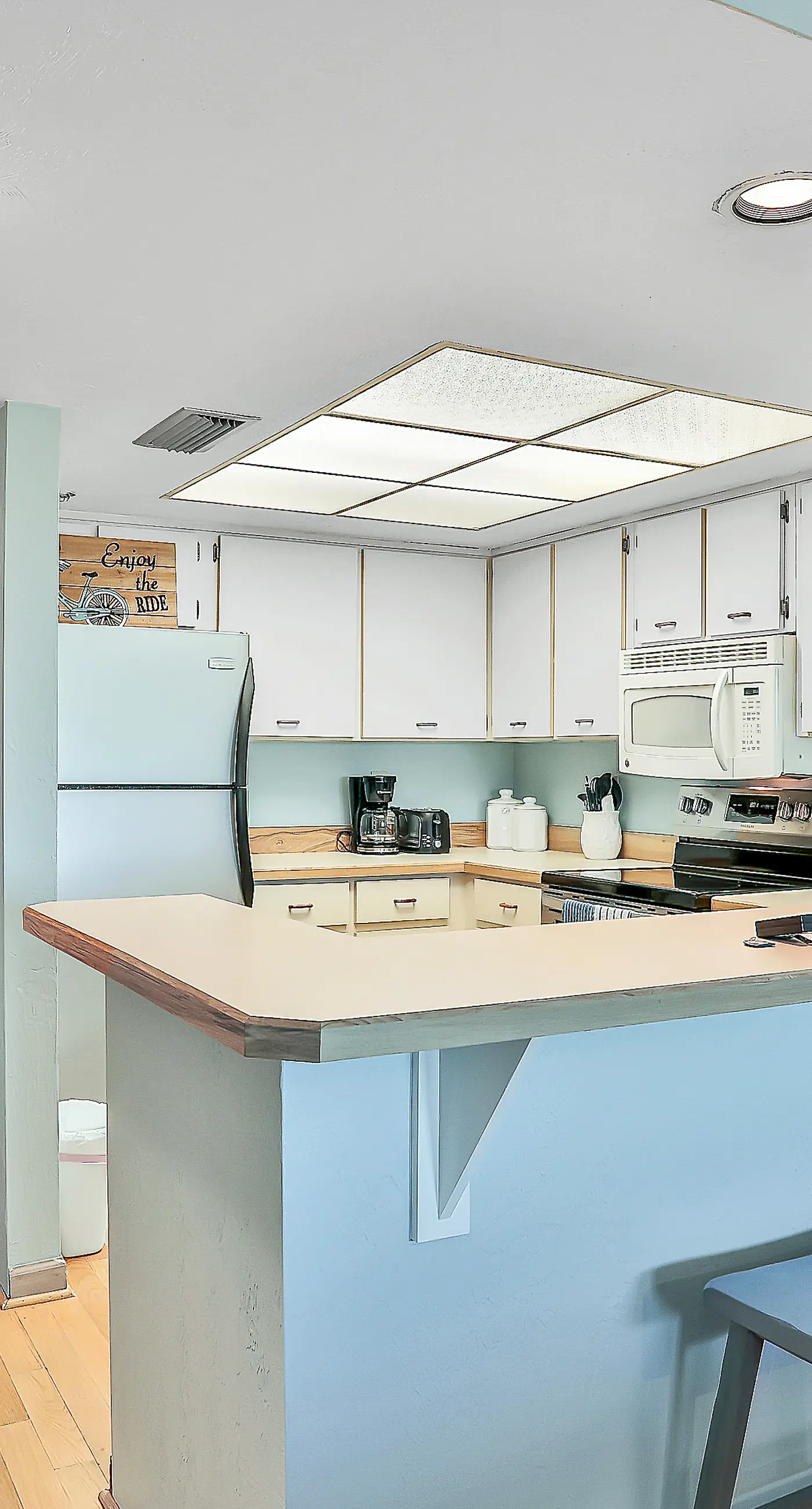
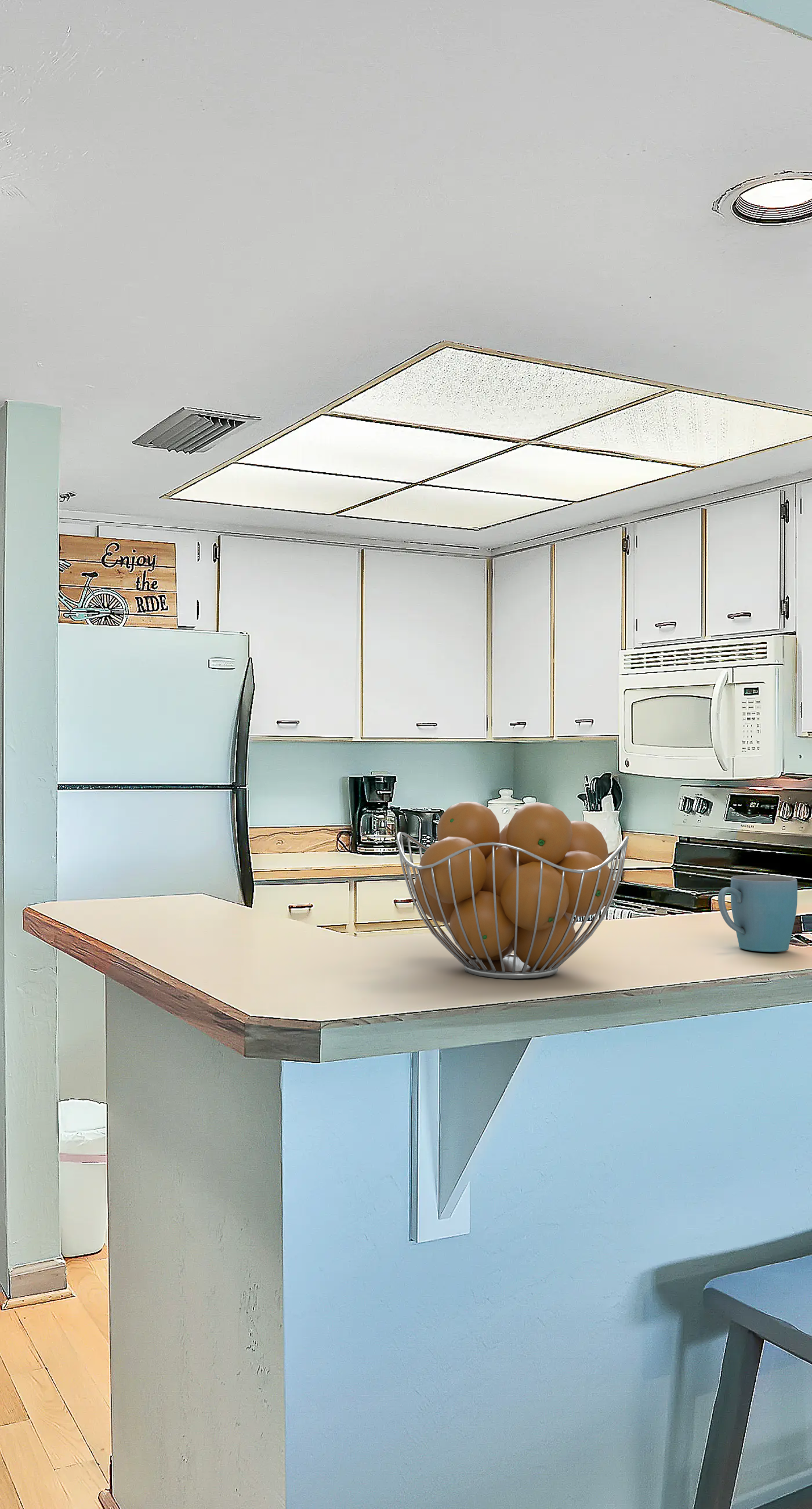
+ mug [717,874,798,953]
+ fruit basket [396,801,629,979]
